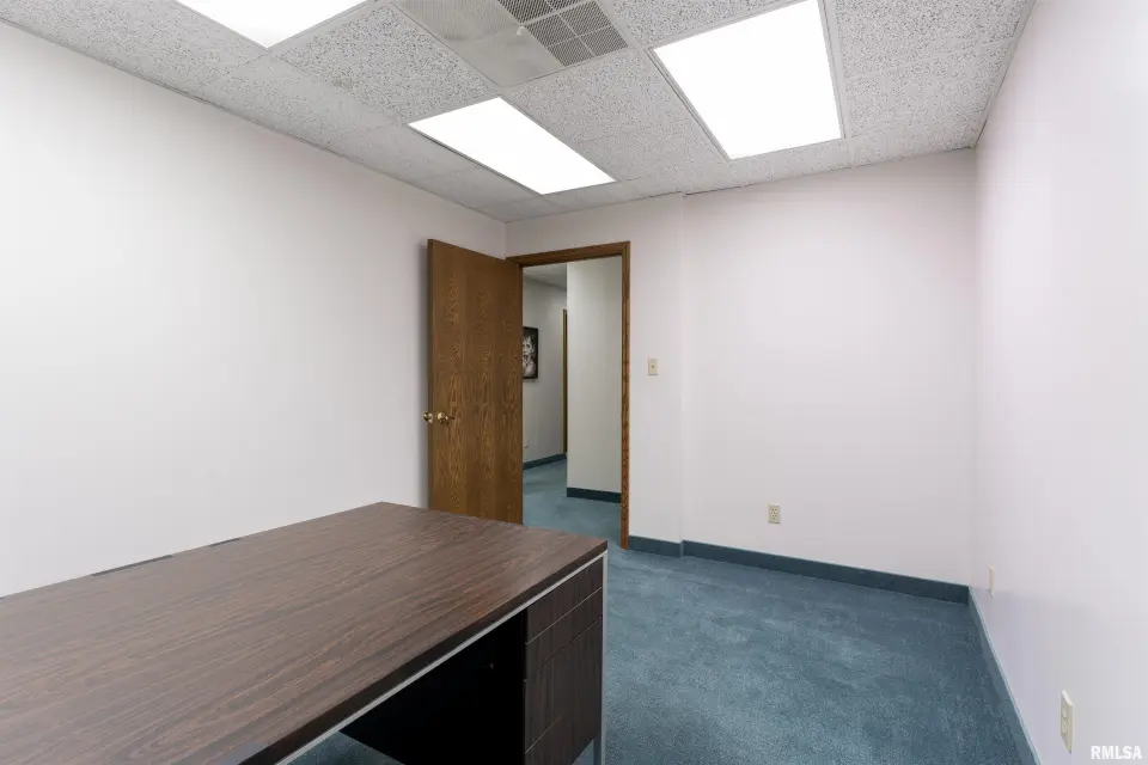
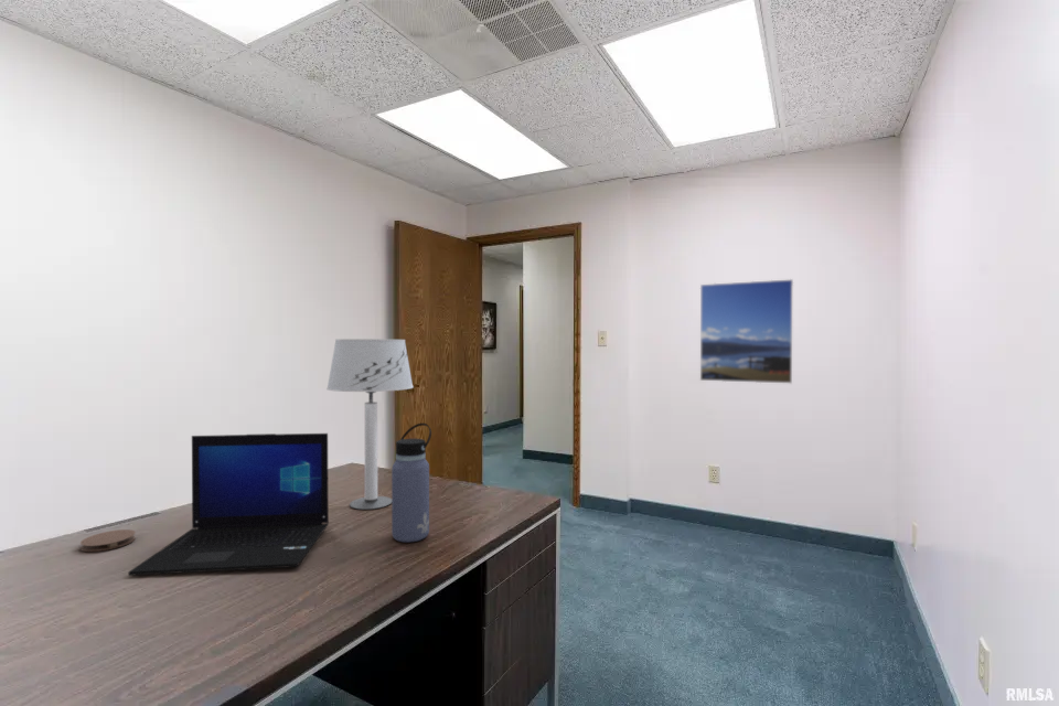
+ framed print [699,278,794,385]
+ table lamp [325,338,415,511]
+ coaster [79,528,137,553]
+ water bottle [391,422,432,544]
+ laptop [127,432,330,577]
